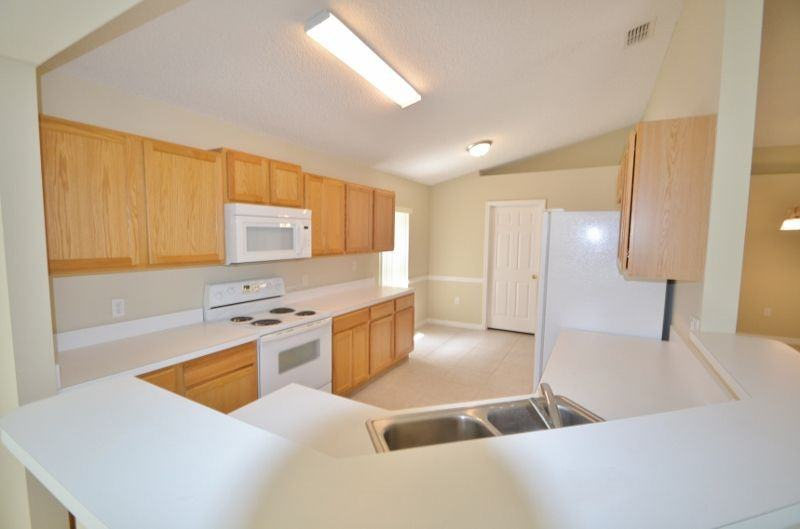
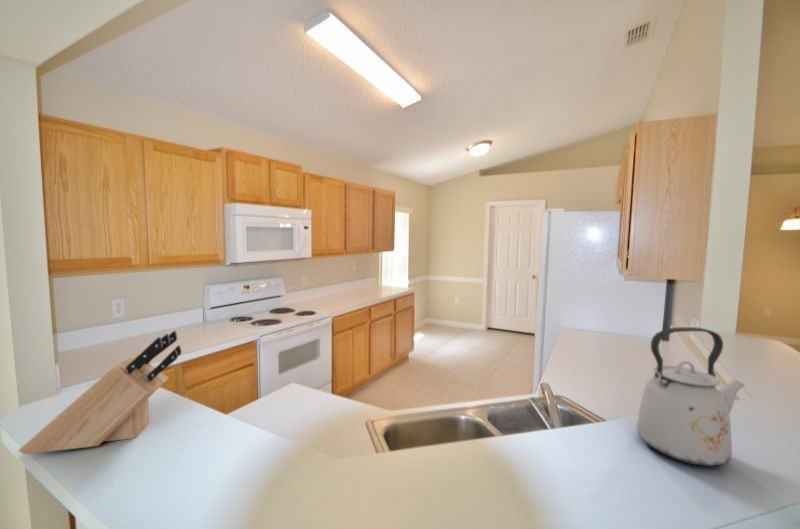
+ kettle [636,326,746,467]
+ knife block [17,330,183,455]
